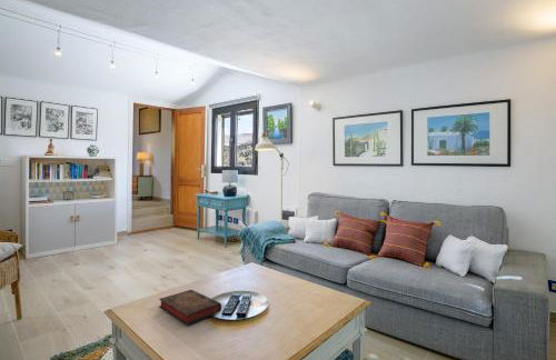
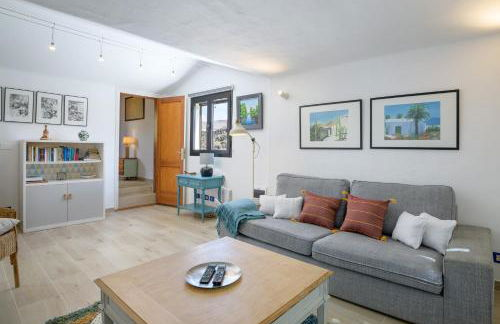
- book [158,289,222,326]
